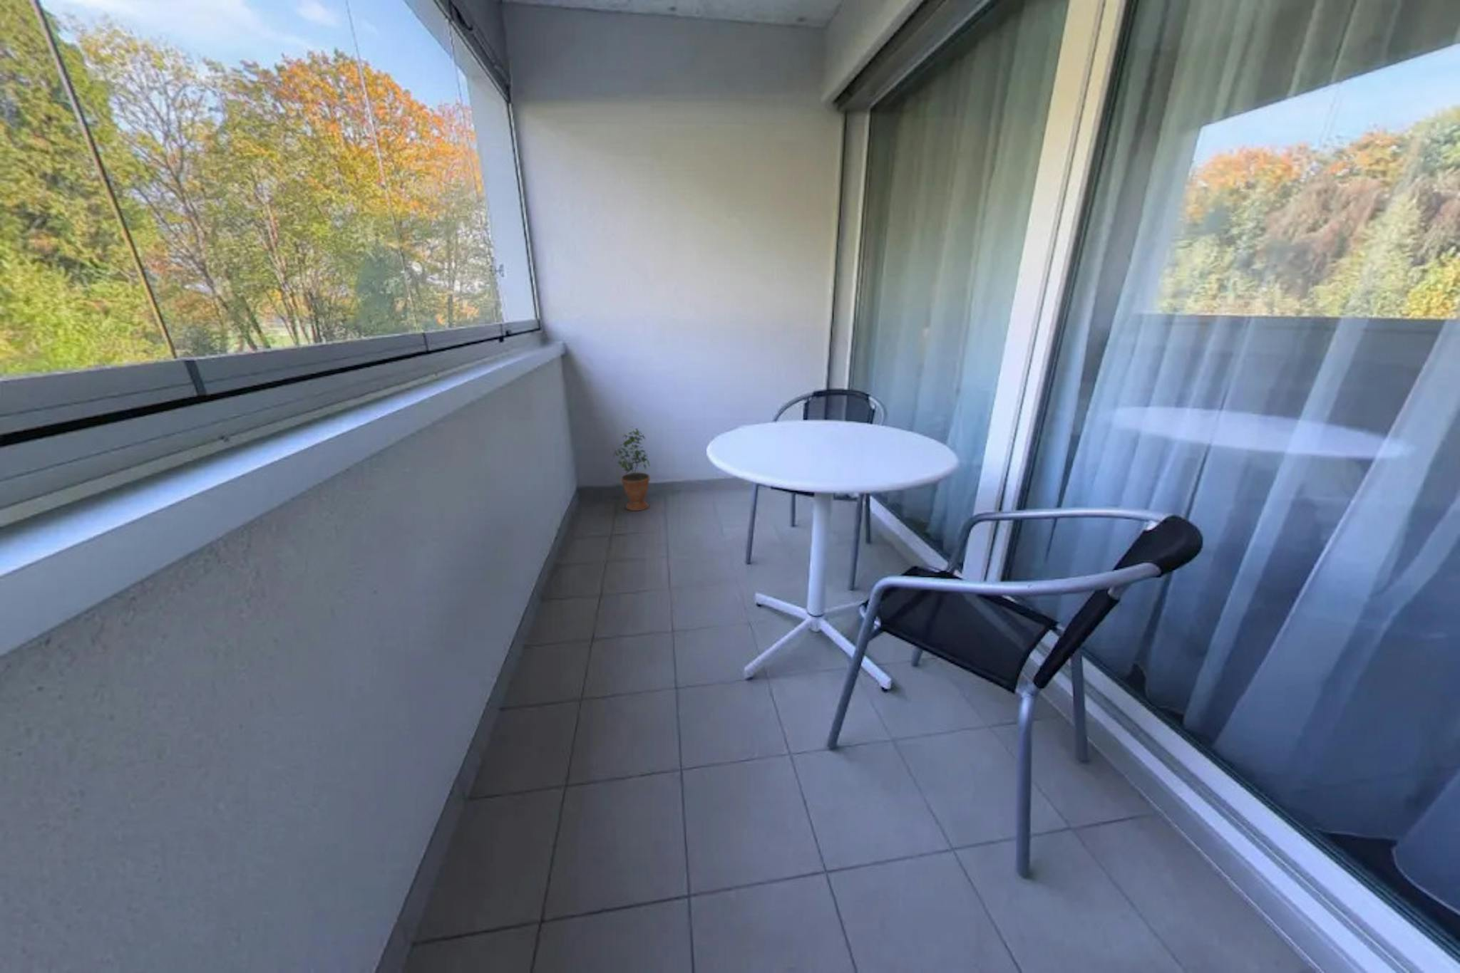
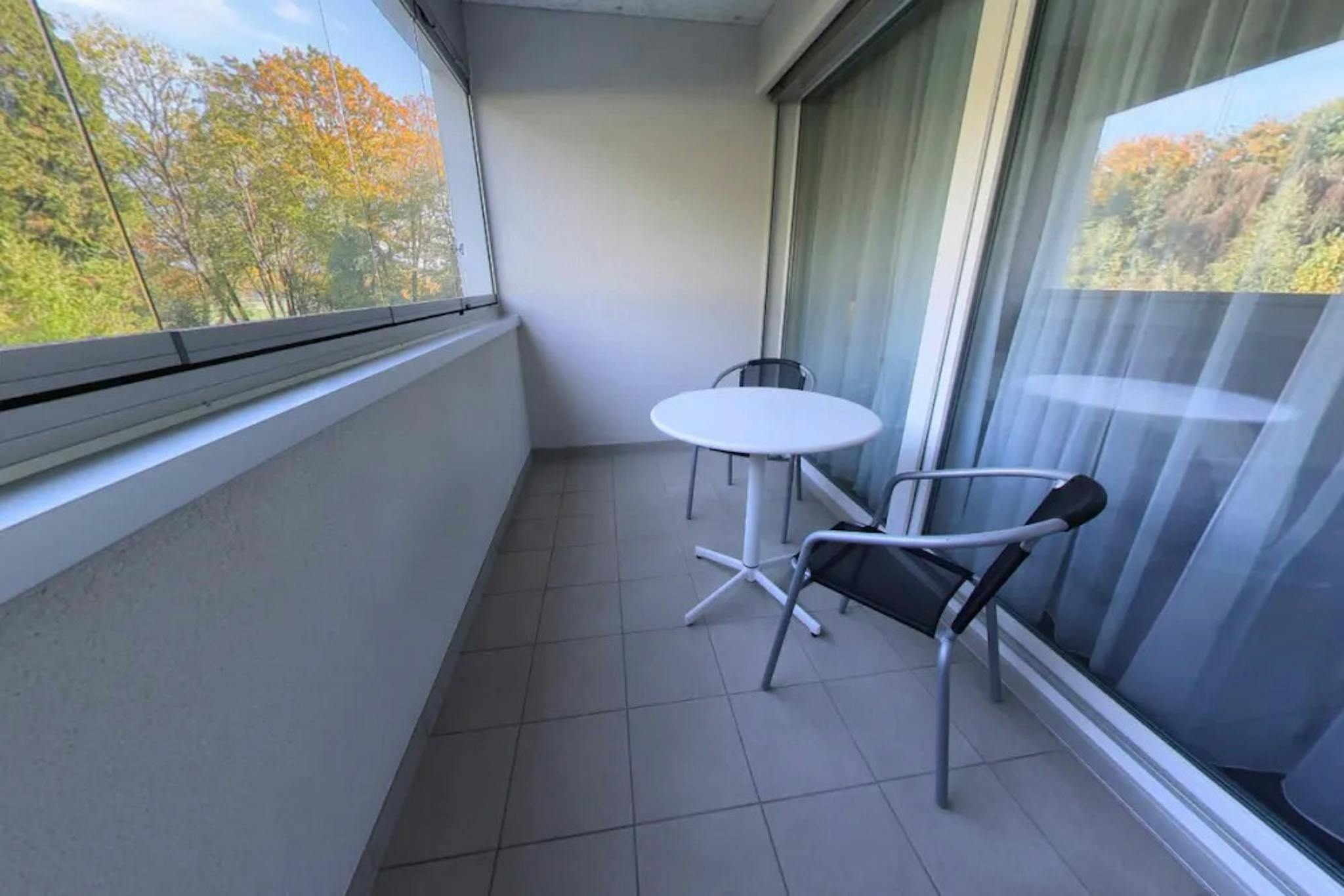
- potted plant [613,426,651,511]
